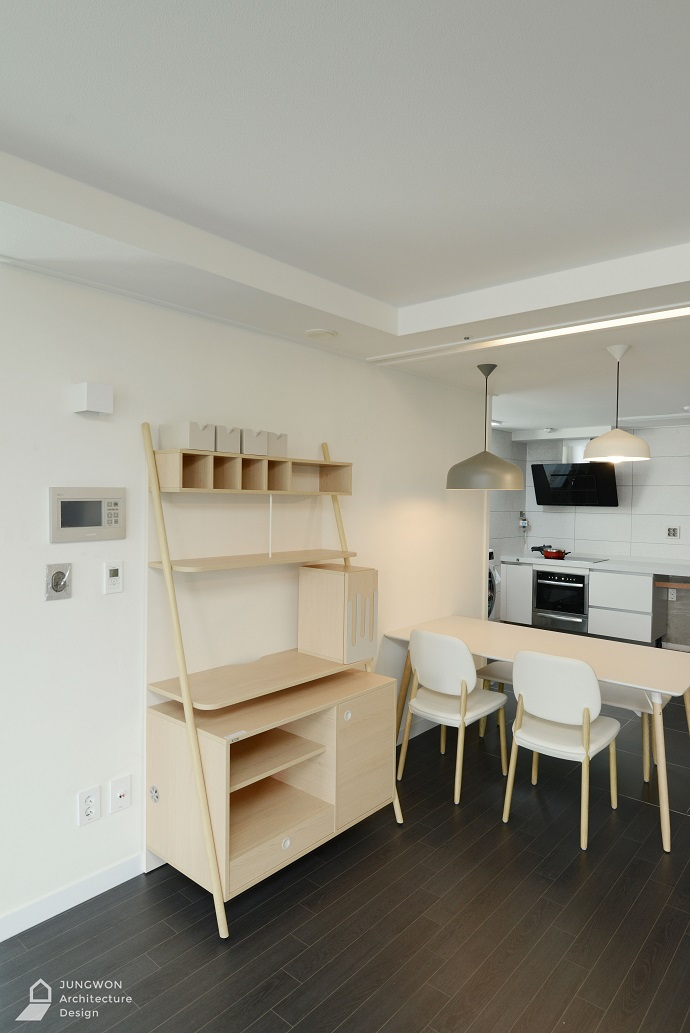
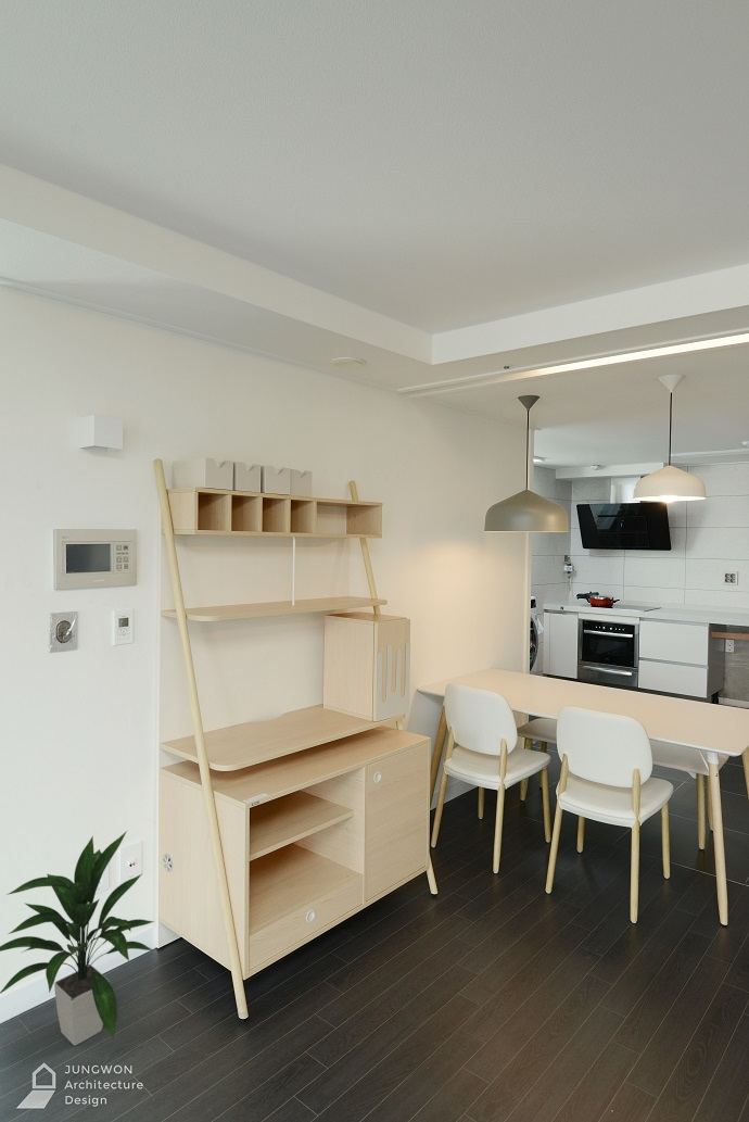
+ indoor plant [0,830,155,1046]
